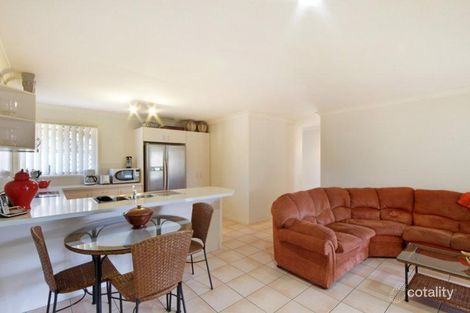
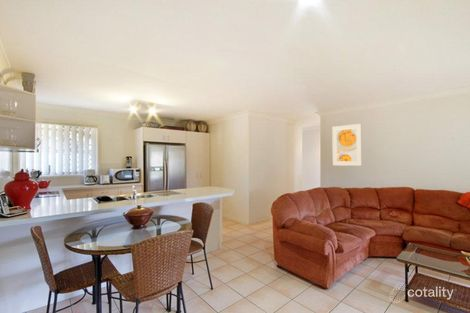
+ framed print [331,123,363,167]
